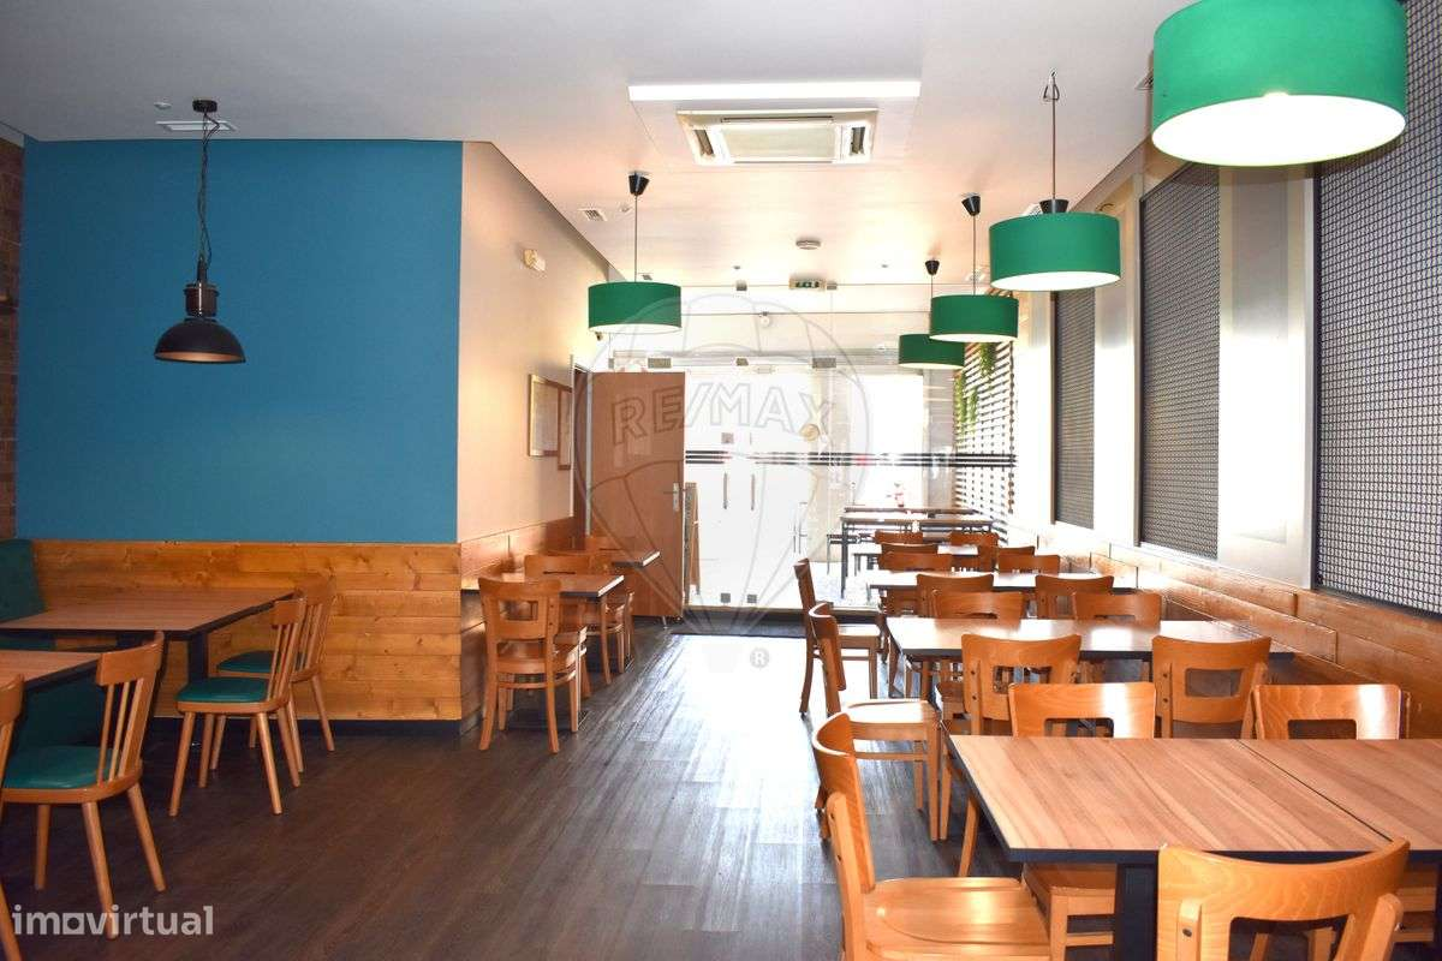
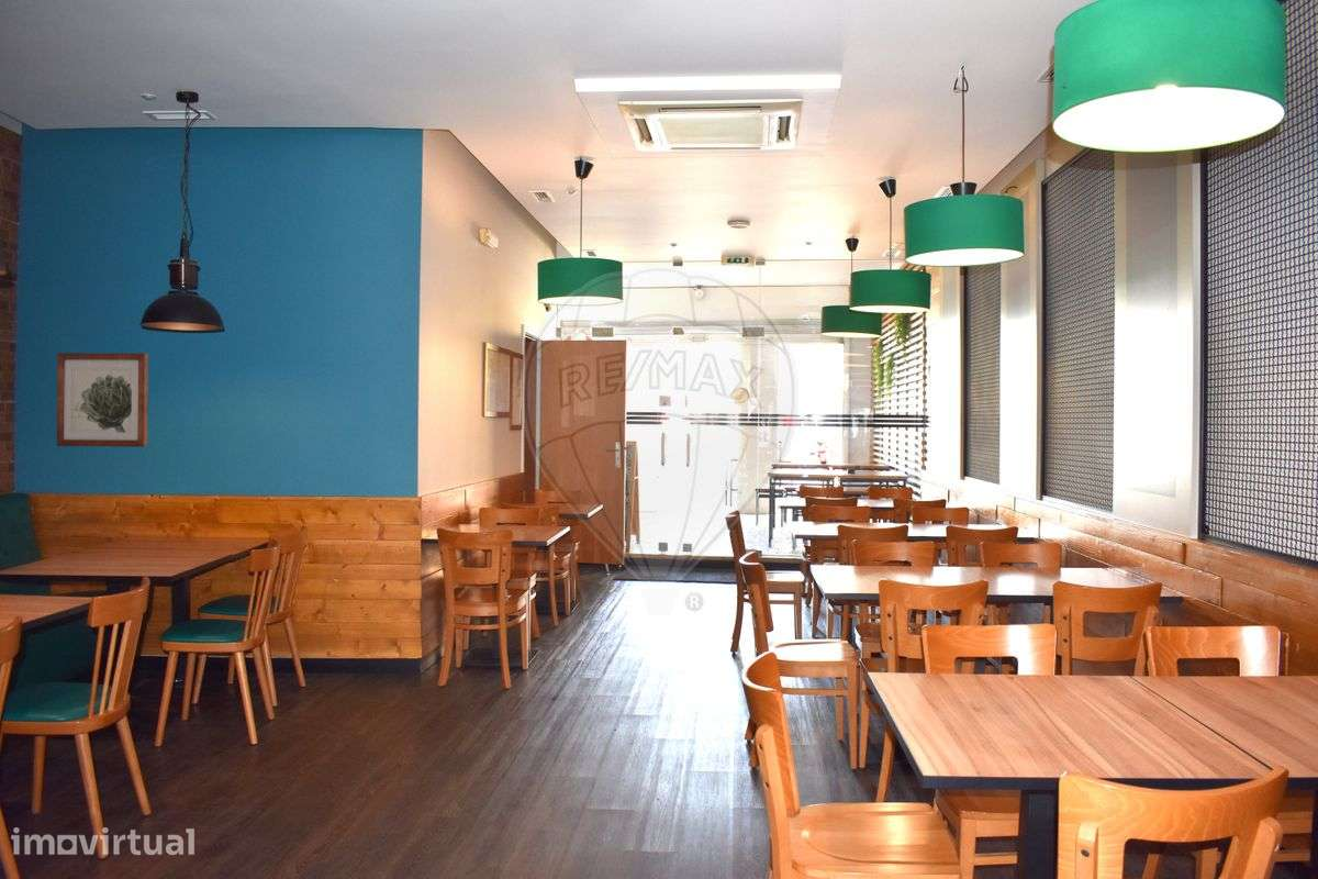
+ wall art [56,352,149,448]
